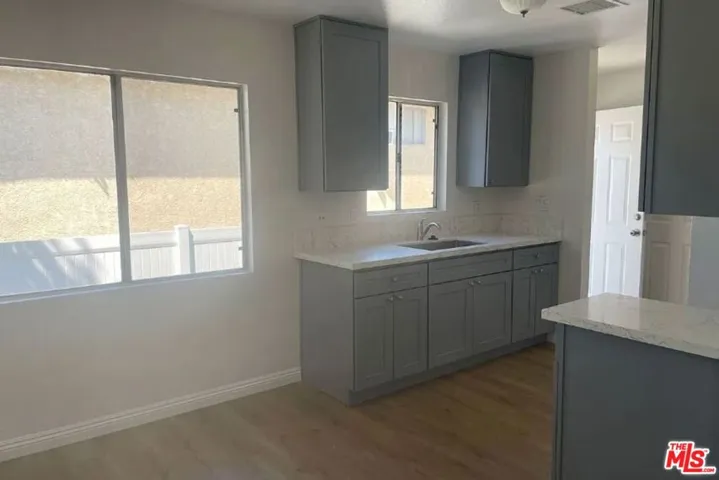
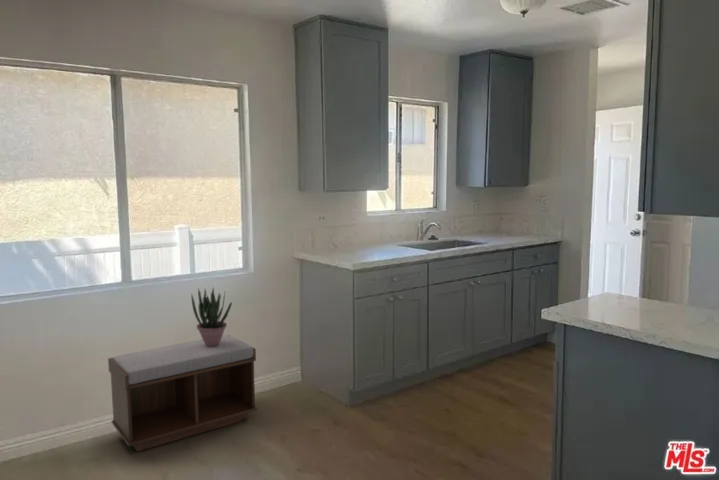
+ potted plant [190,286,233,347]
+ bench [107,334,258,453]
